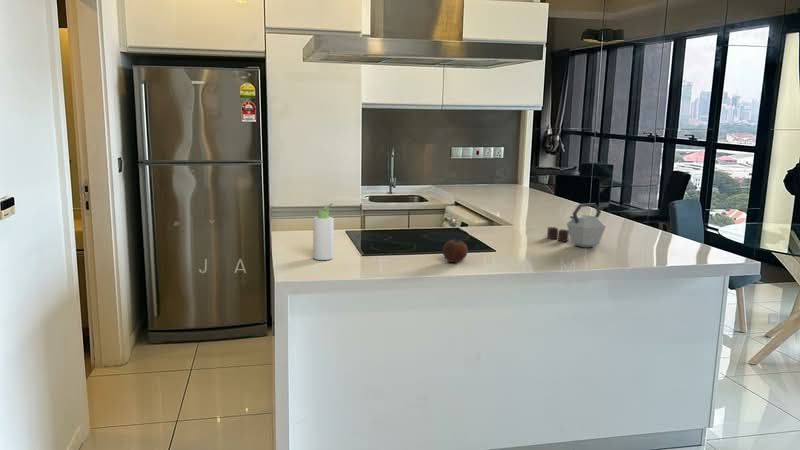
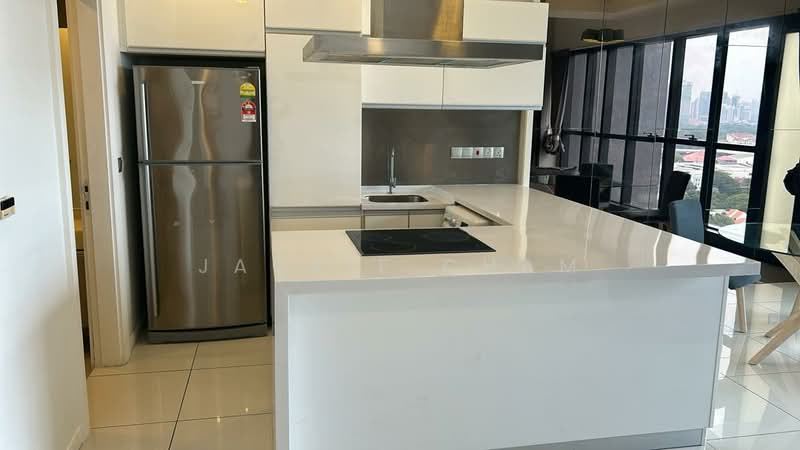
- bottle [312,202,335,261]
- kettle [546,202,607,248]
- fruit [441,235,469,263]
